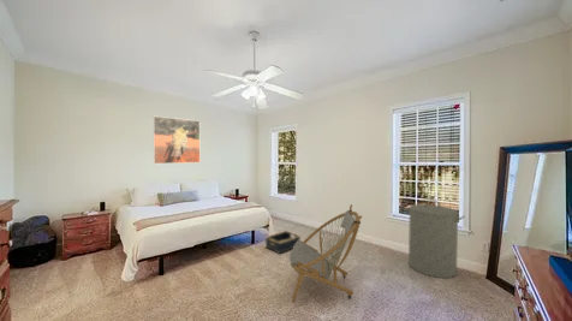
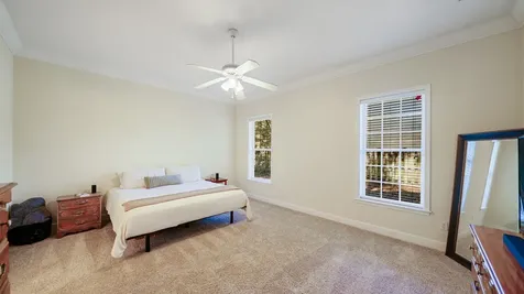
- laundry hamper [404,198,466,279]
- basket [264,230,302,255]
- armchair [288,203,363,303]
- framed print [153,115,201,165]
